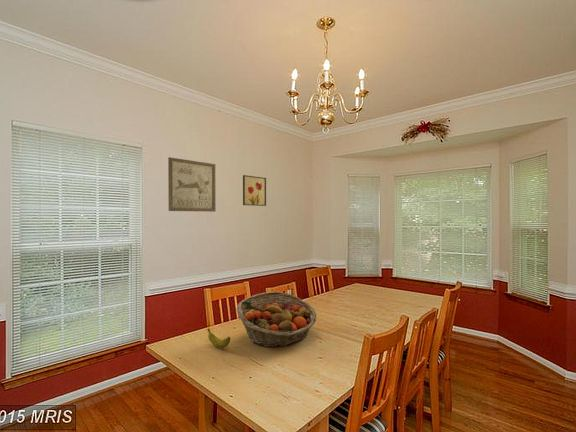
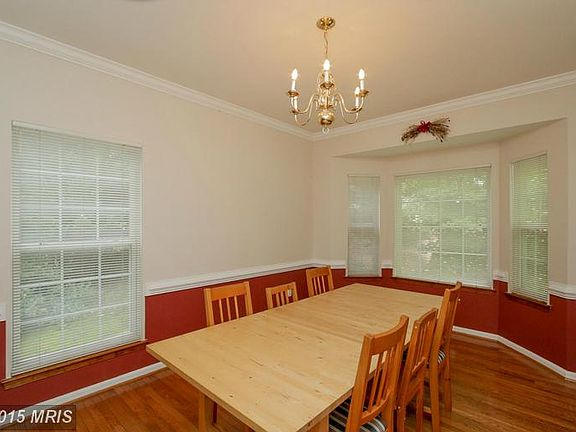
- wall art [242,174,267,207]
- banana [207,327,231,349]
- fruit basket [236,291,317,349]
- wall art [167,156,217,213]
